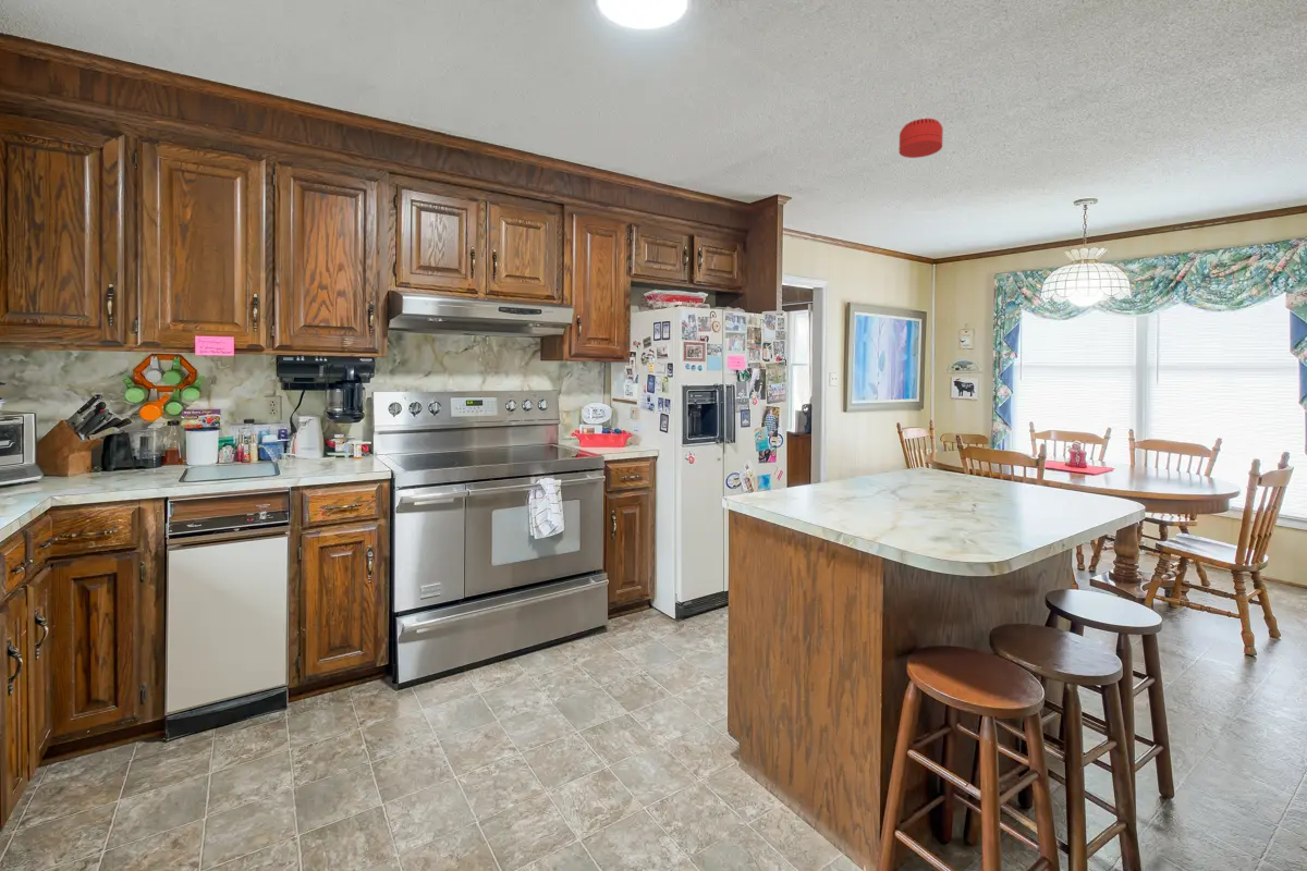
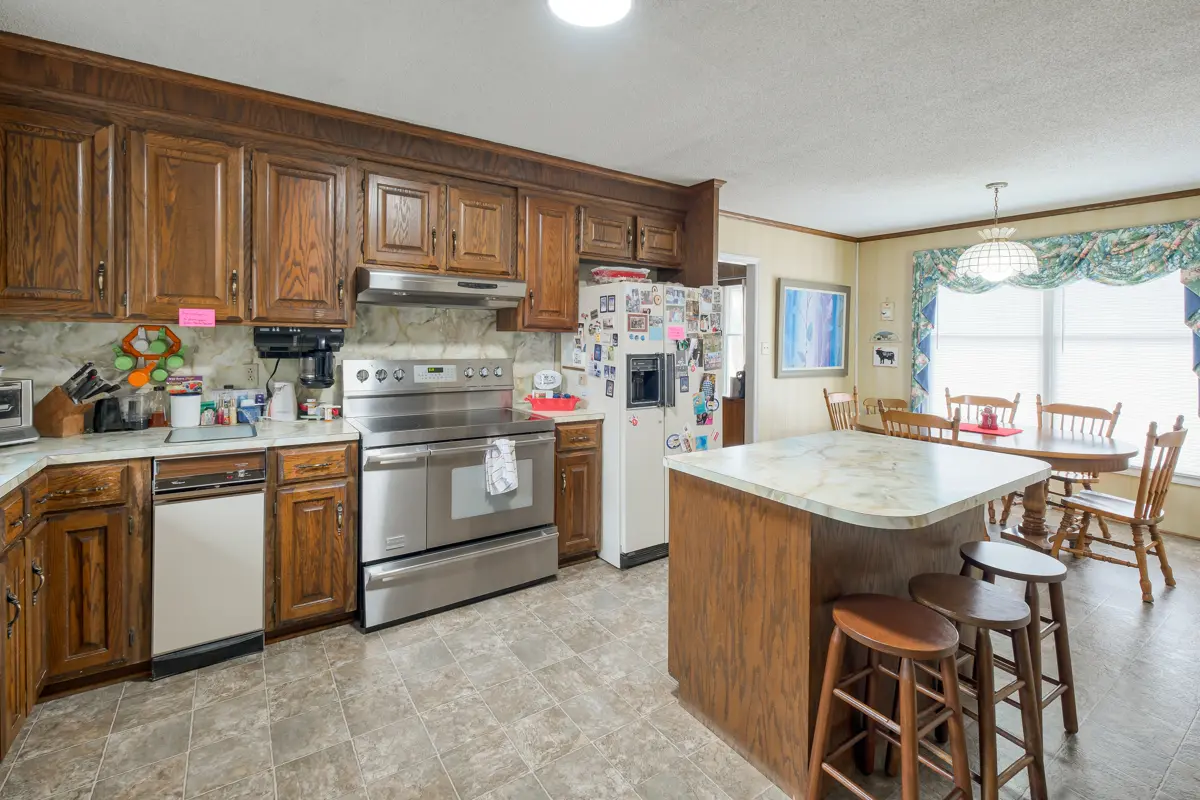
- smoke detector [897,118,944,159]
